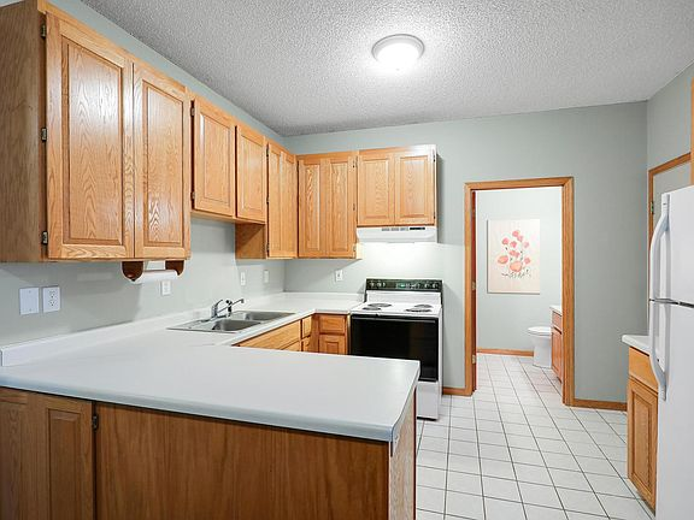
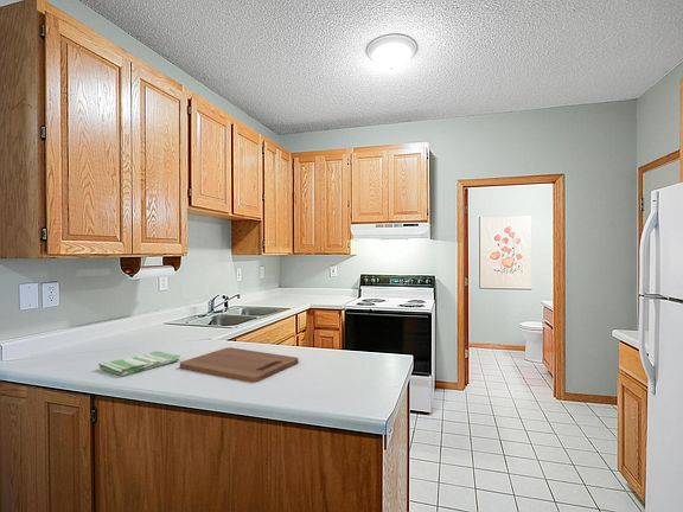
+ dish towel [97,350,181,377]
+ cutting board [179,346,300,383]
